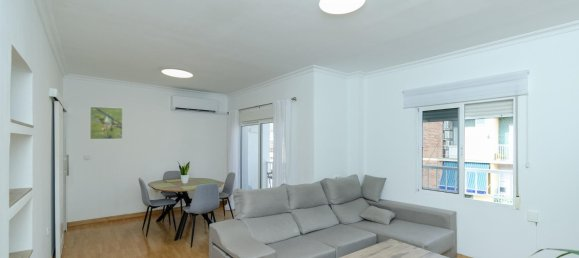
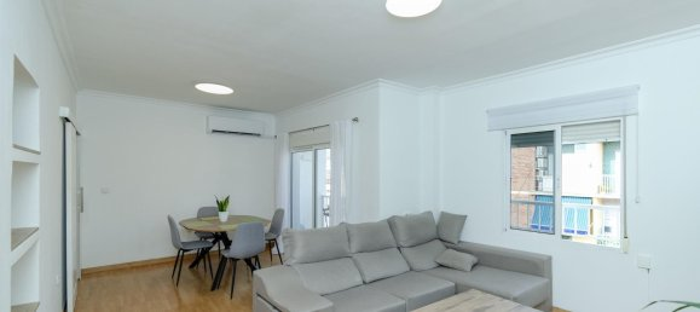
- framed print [89,106,124,140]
